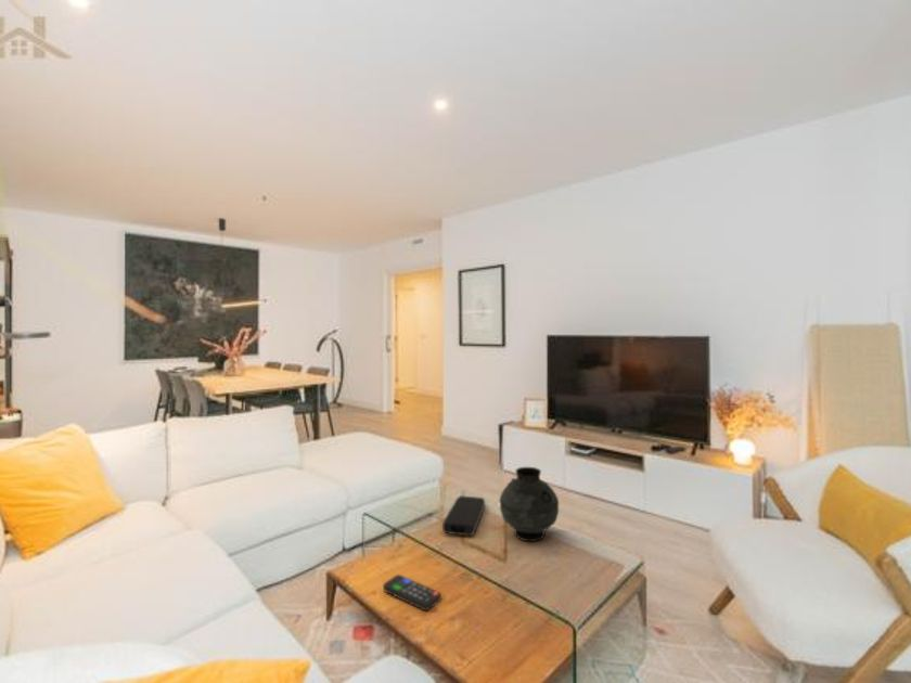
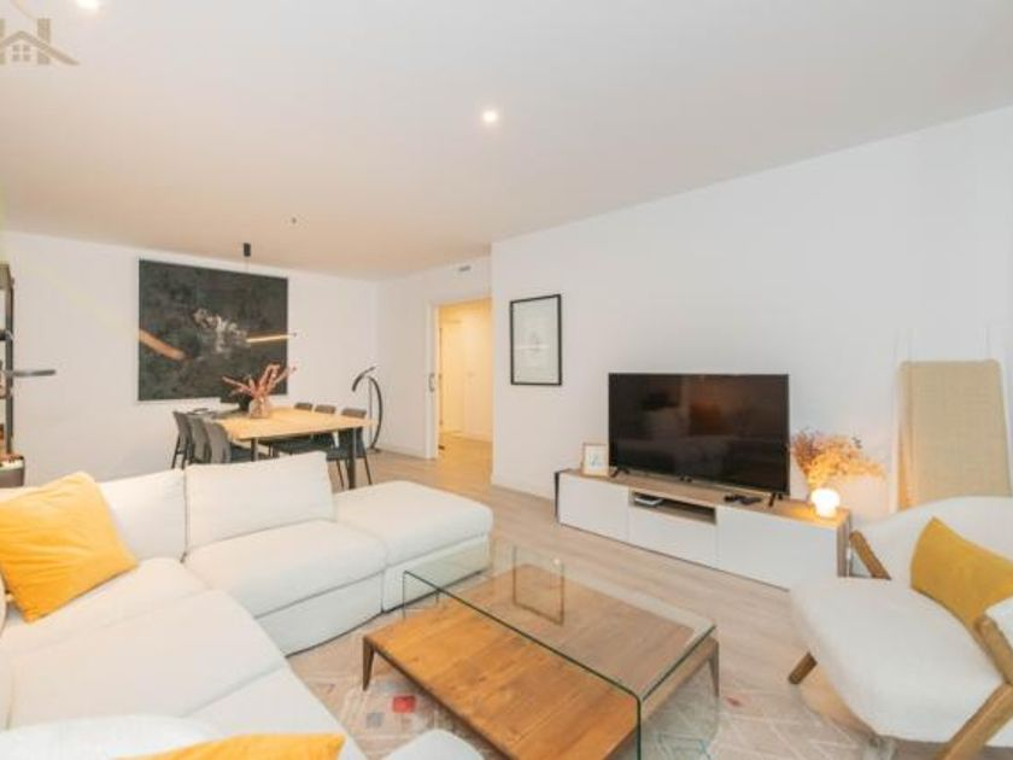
- vase [498,466,560,542]
- remote control [382,574,442,611]
- power bank [441,494,486,537]
